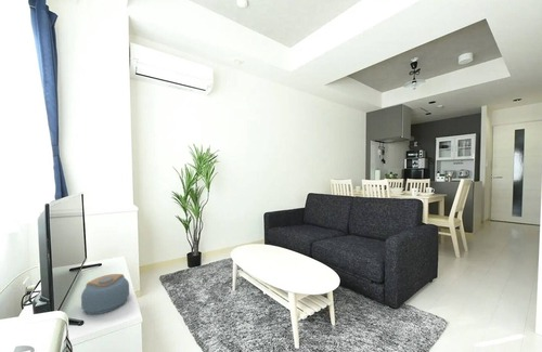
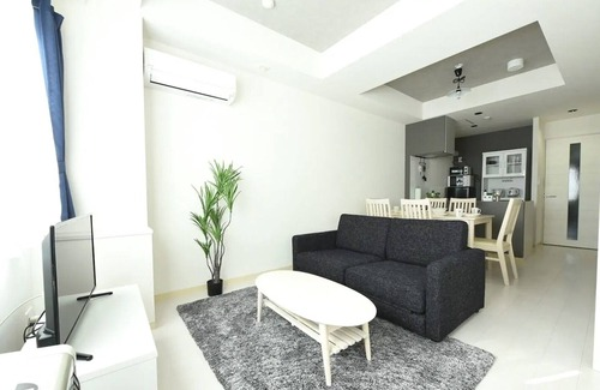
- alarm clock [80,273,130,315]
